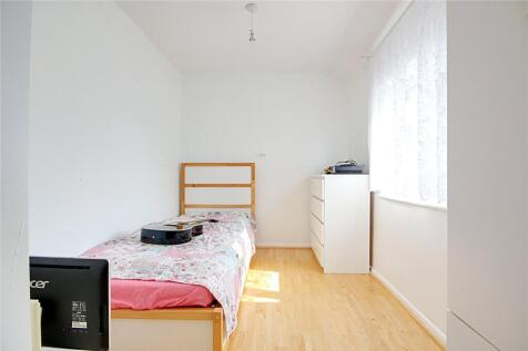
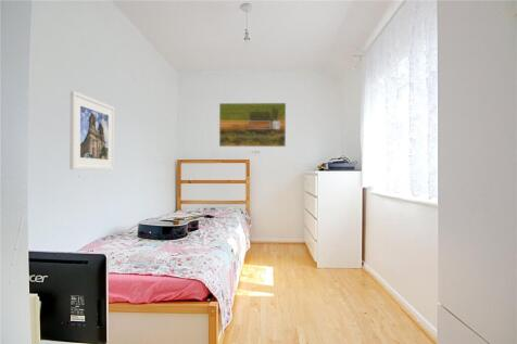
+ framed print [68,90,115,170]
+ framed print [218,102,287,148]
